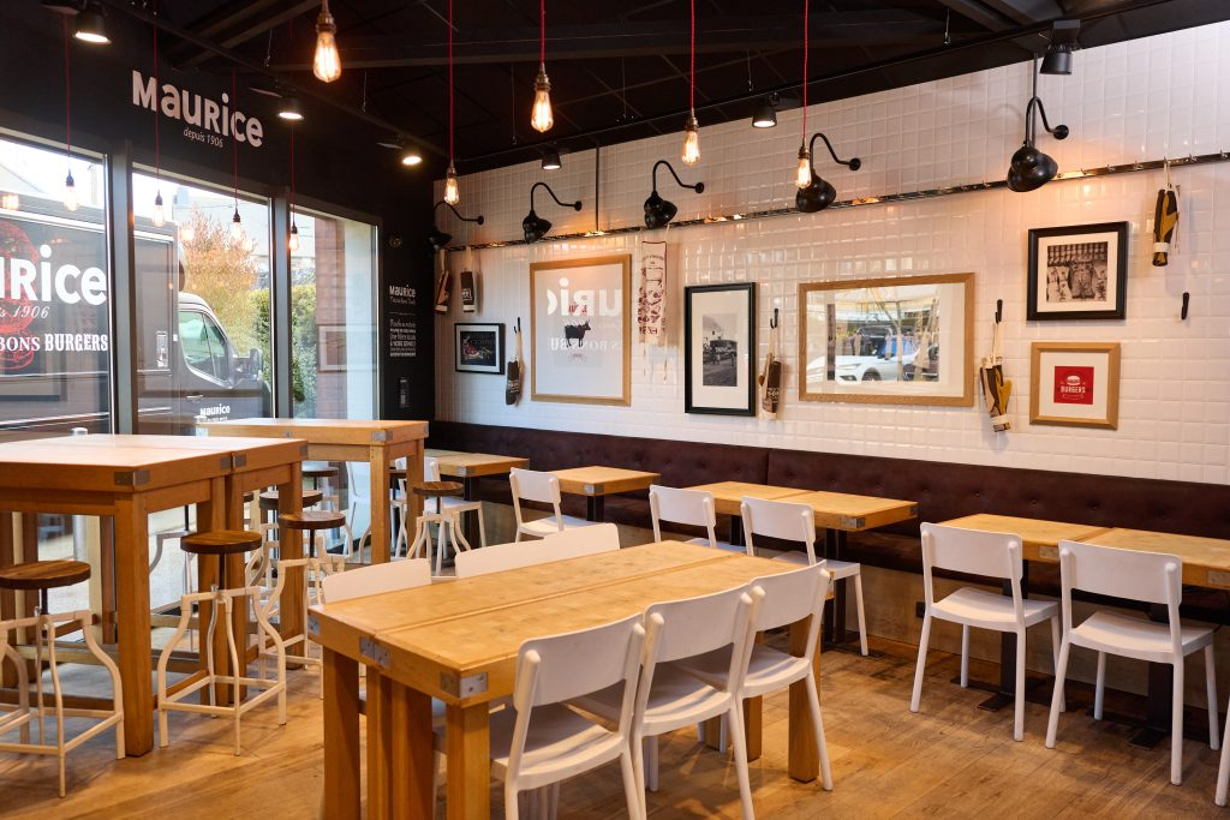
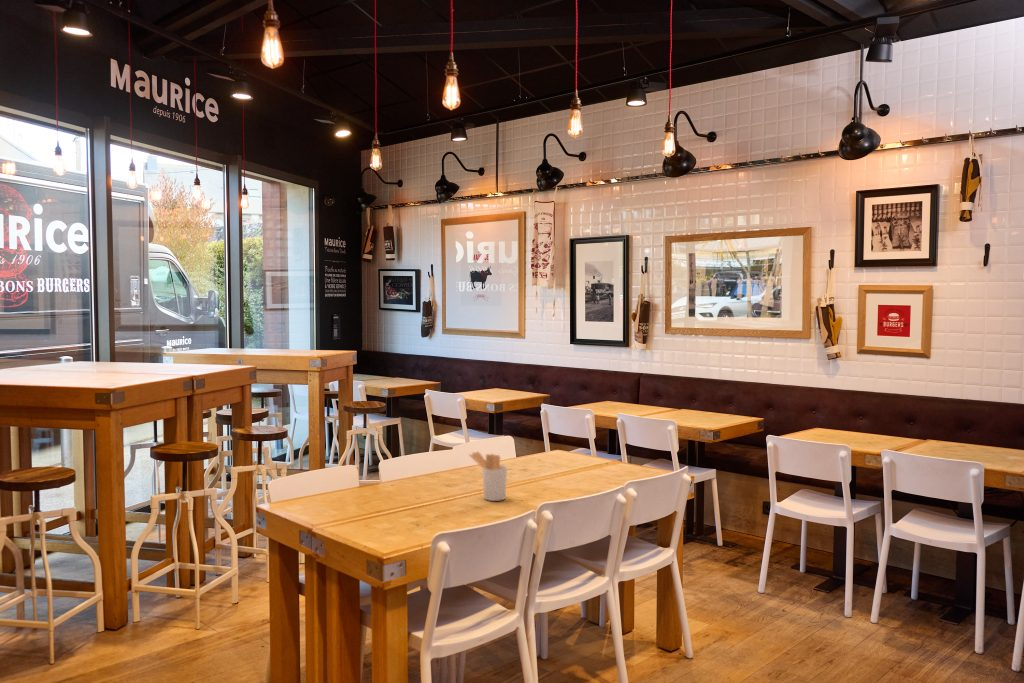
+ utensil holder [468,451,508,502]
